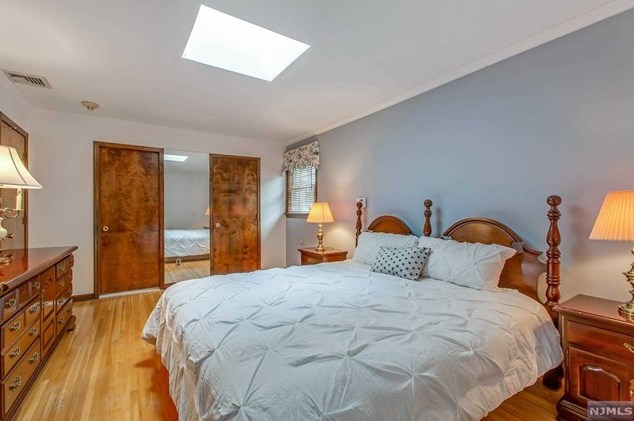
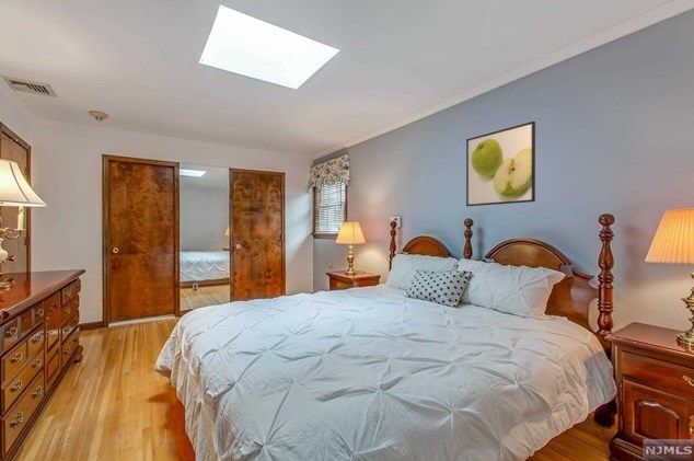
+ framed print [465,120,536,207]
